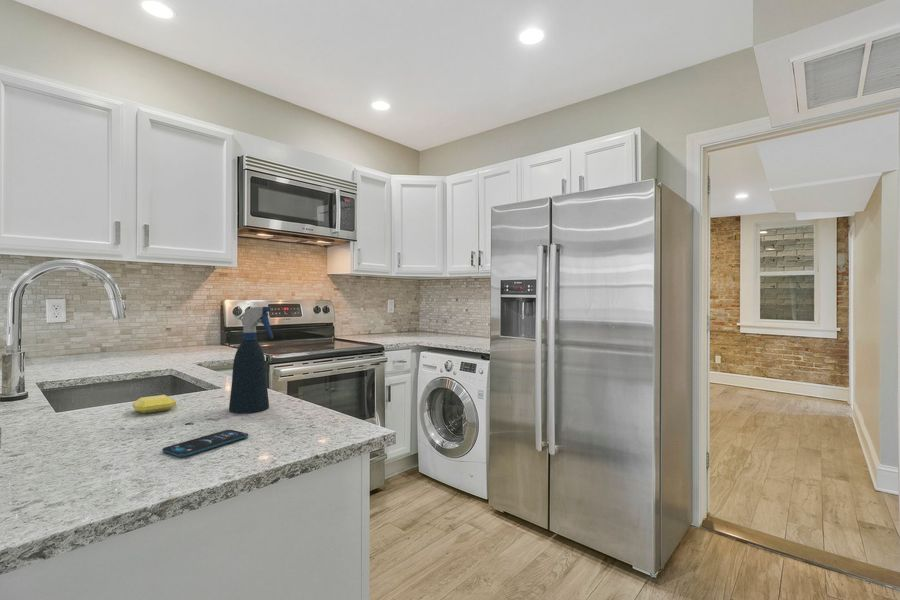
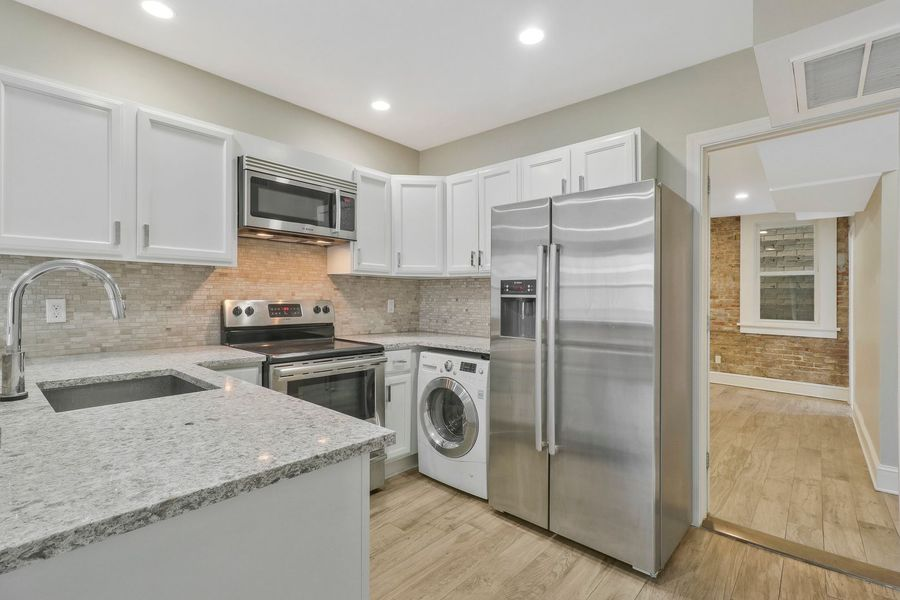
- soap bar [132,394,177,414]
- spray bottle [228,306,275,414]
- smartphone [161,429,249,458]
